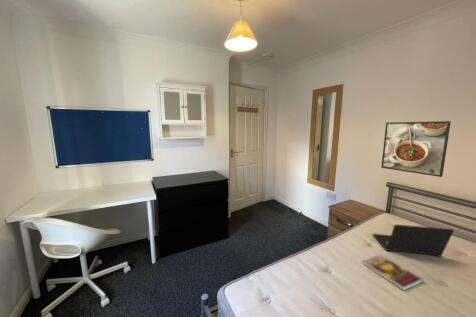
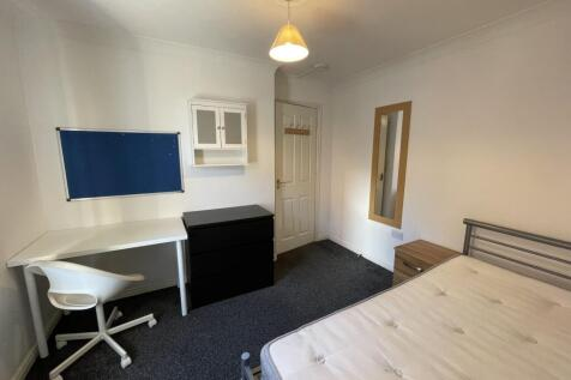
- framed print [380,120,452,178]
- book [363,255,424,292]
- laptop [372,224,455,258]
